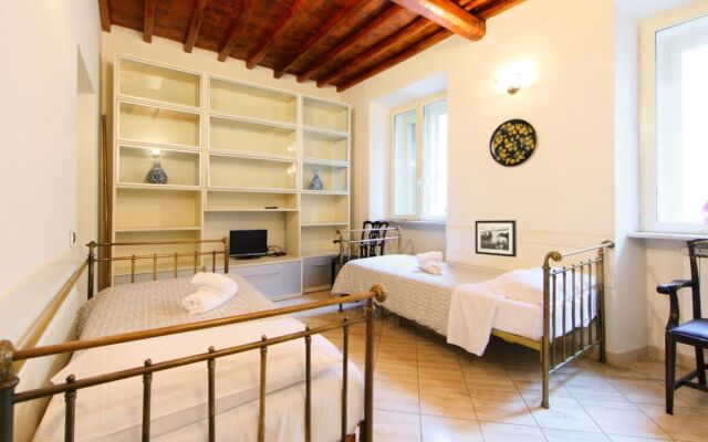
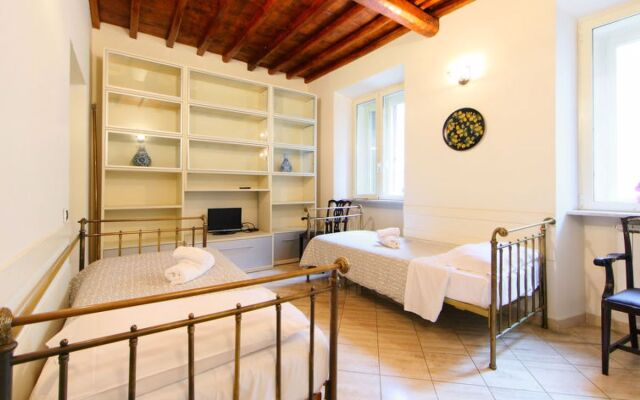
- picture frame [475,219,518,259]
